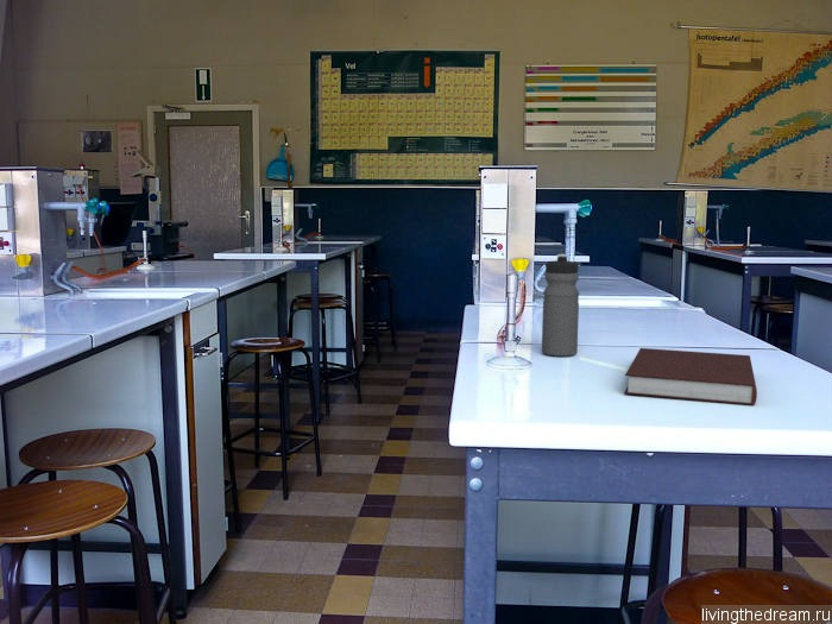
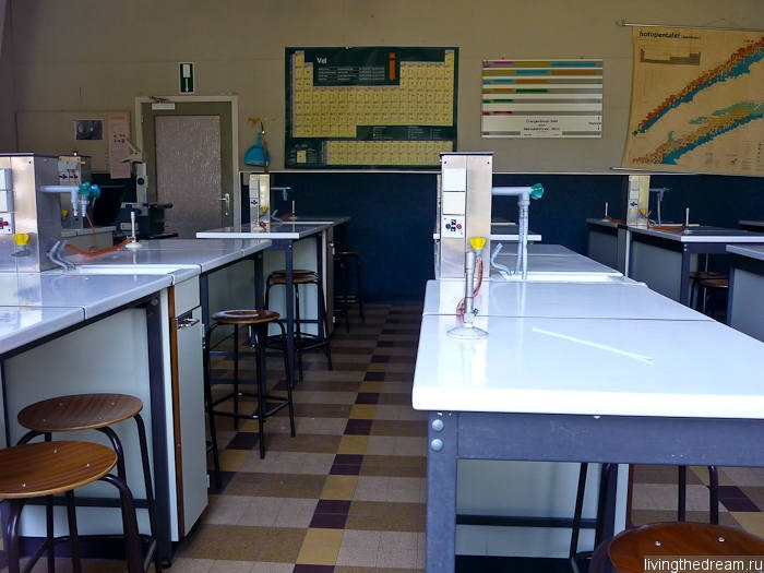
- notebook [623,347,758,406]
- water bottle [541,253,580,358]
